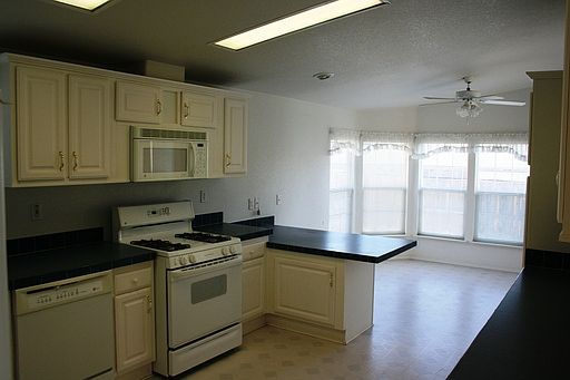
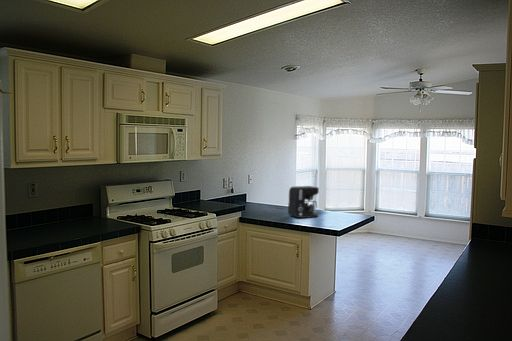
+ coffee maker [287,185,320,219]
